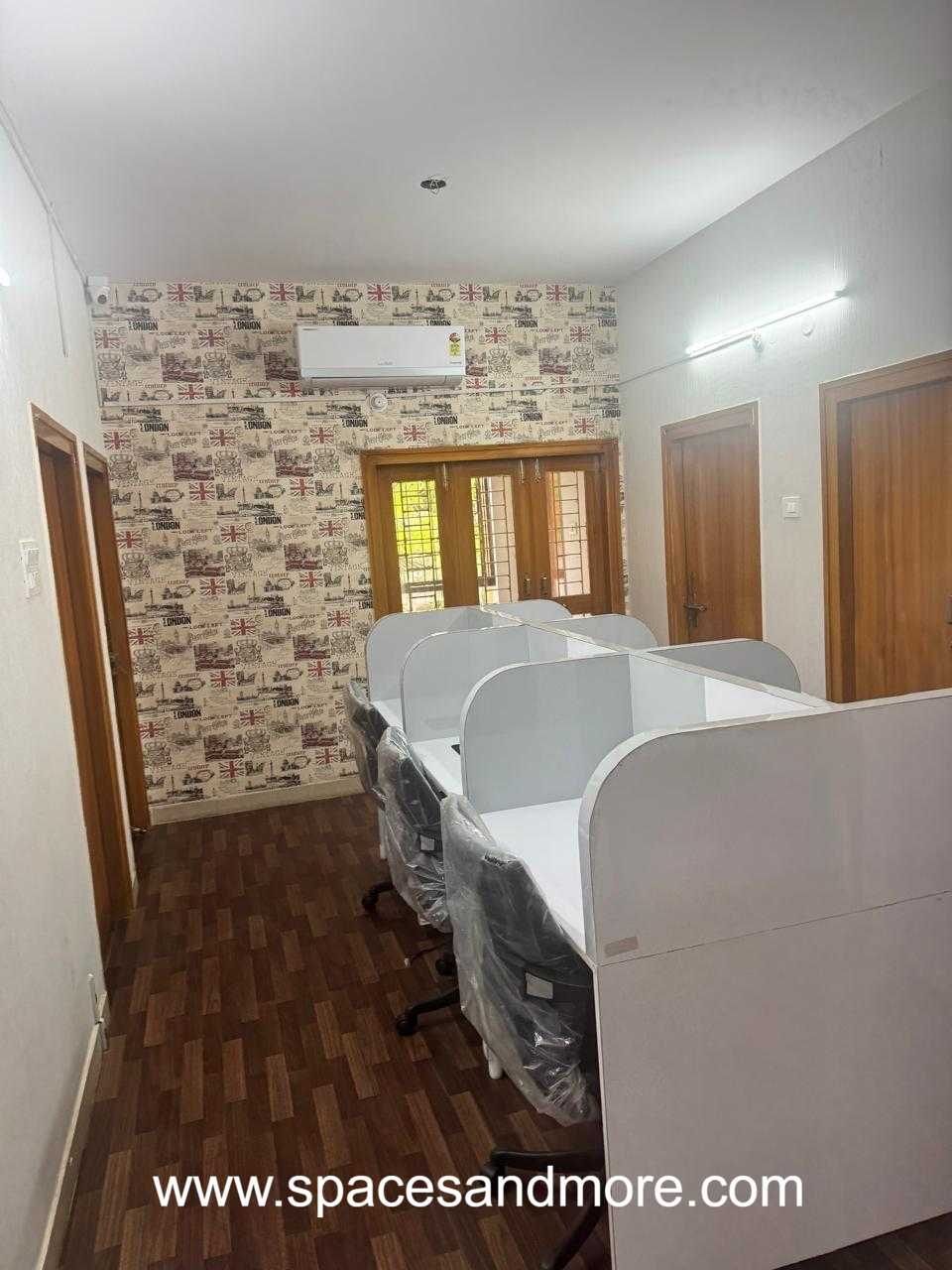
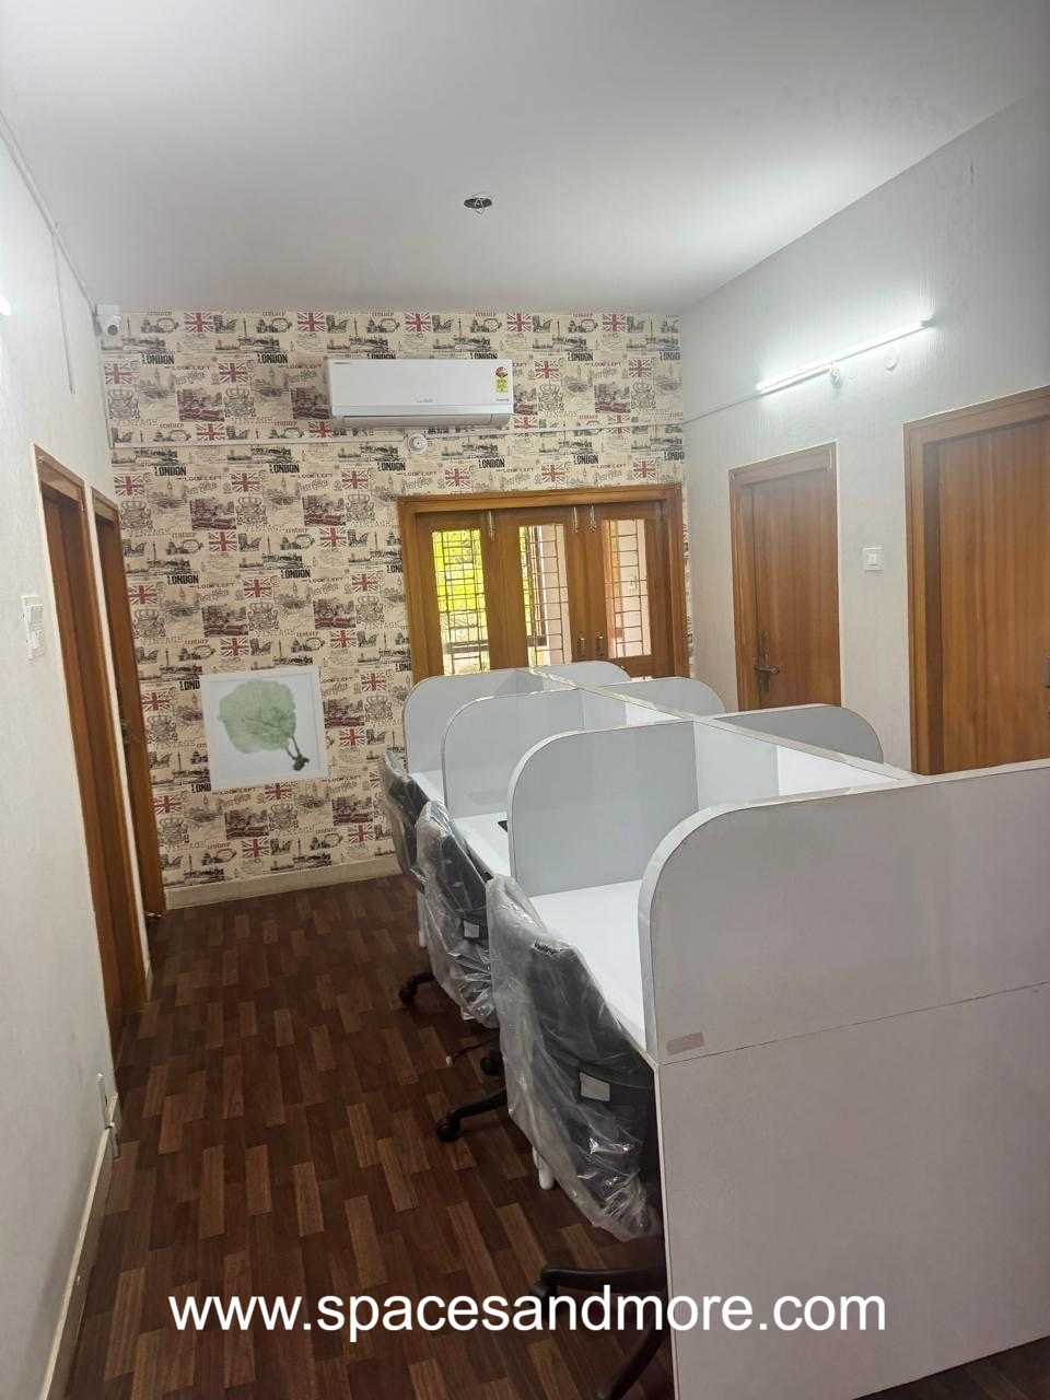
+ wall art [197,664,330,791]
